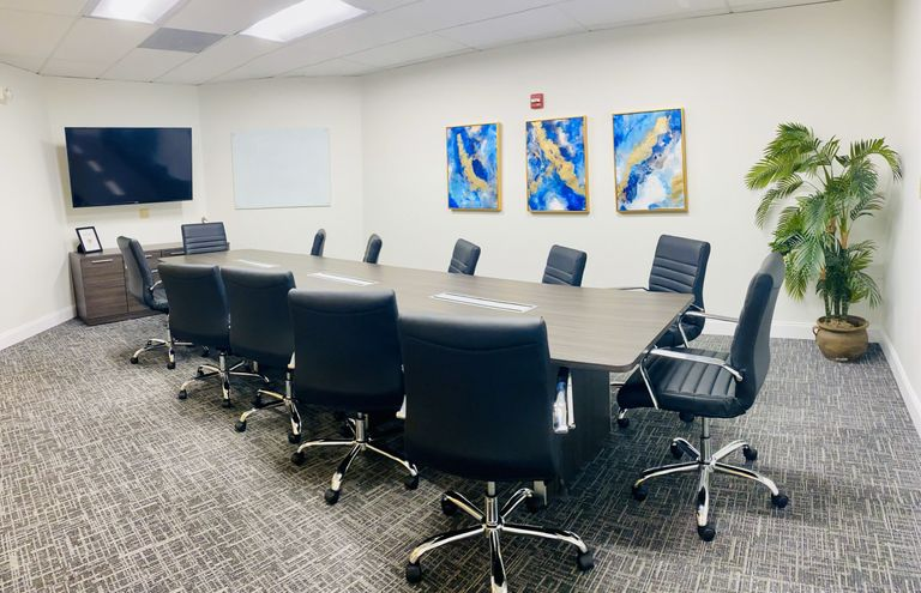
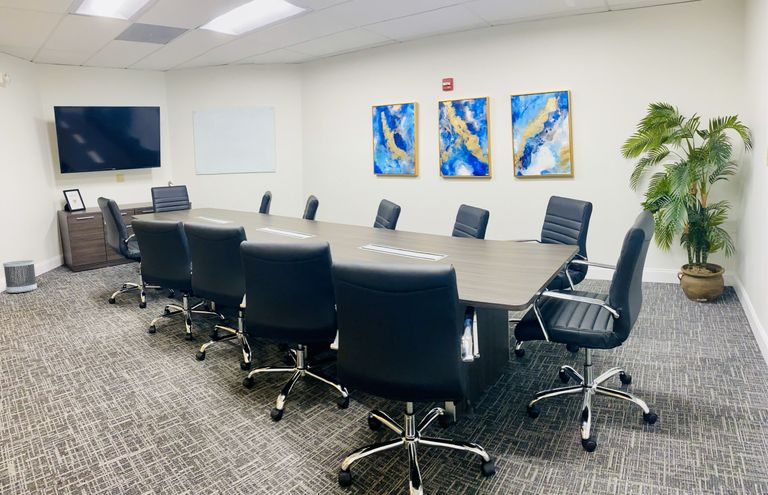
+ wastebasket [2,259,38,294]
